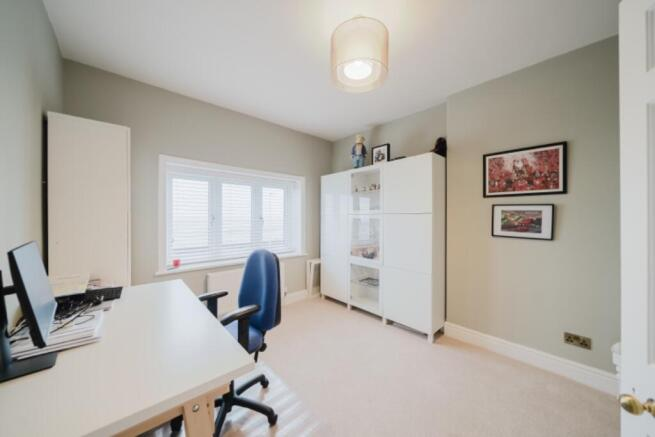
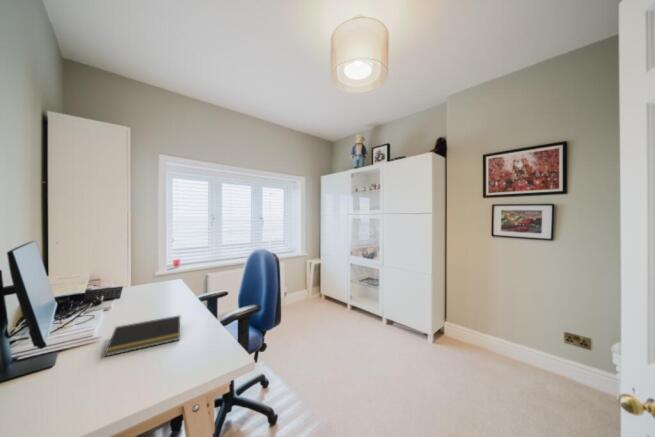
+ notepad [104,314,181,357]
